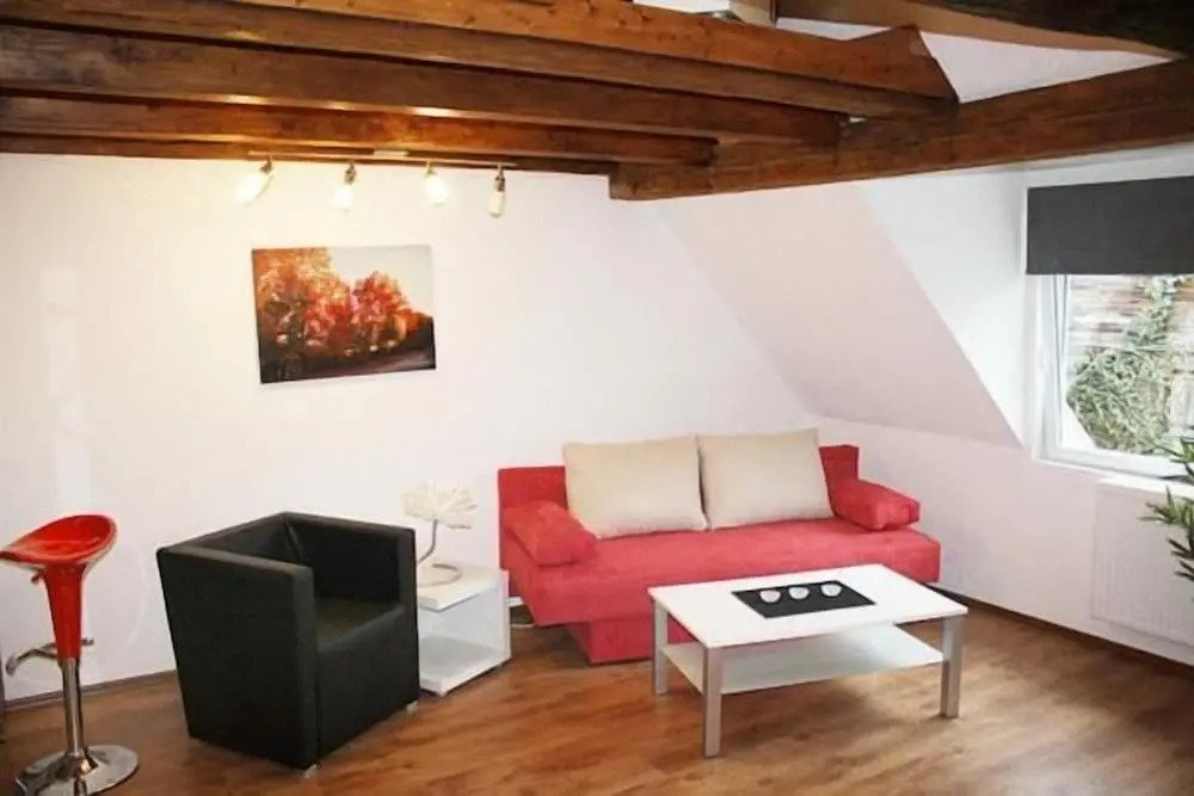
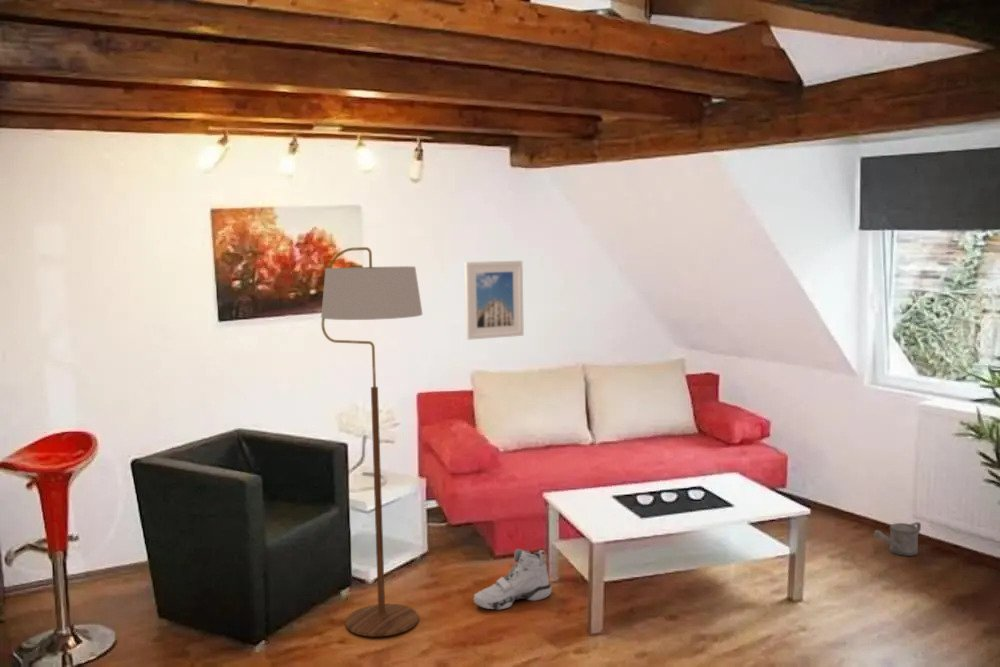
+ floor lamp [320,246,423,638]
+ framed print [464,260,525,341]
+ watering can [874,521,922,557]
+ sneaker [473,548,552,610]
